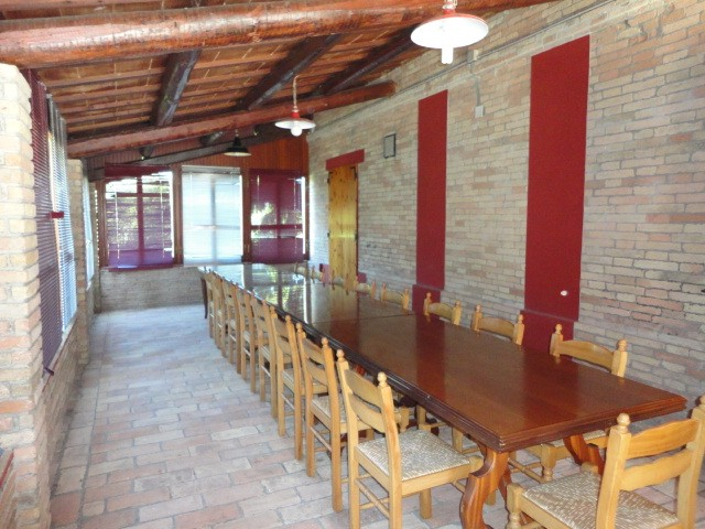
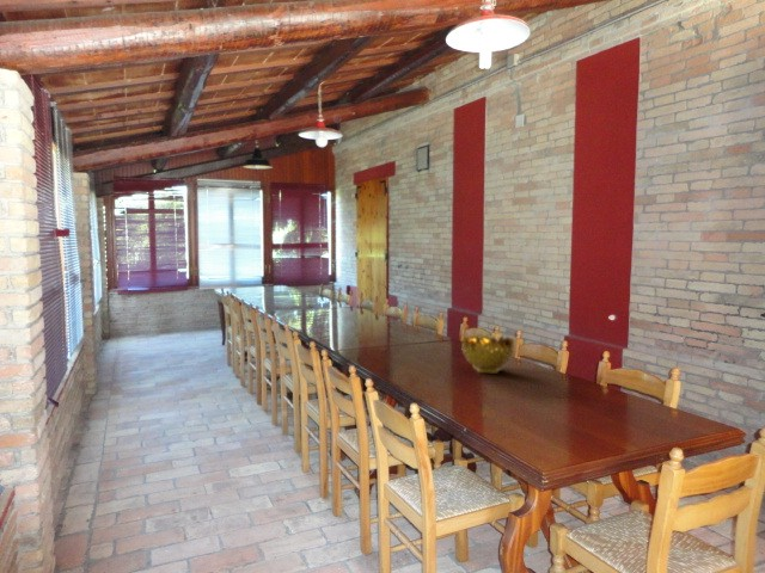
+ decorative bowl [460,334,515,375]
